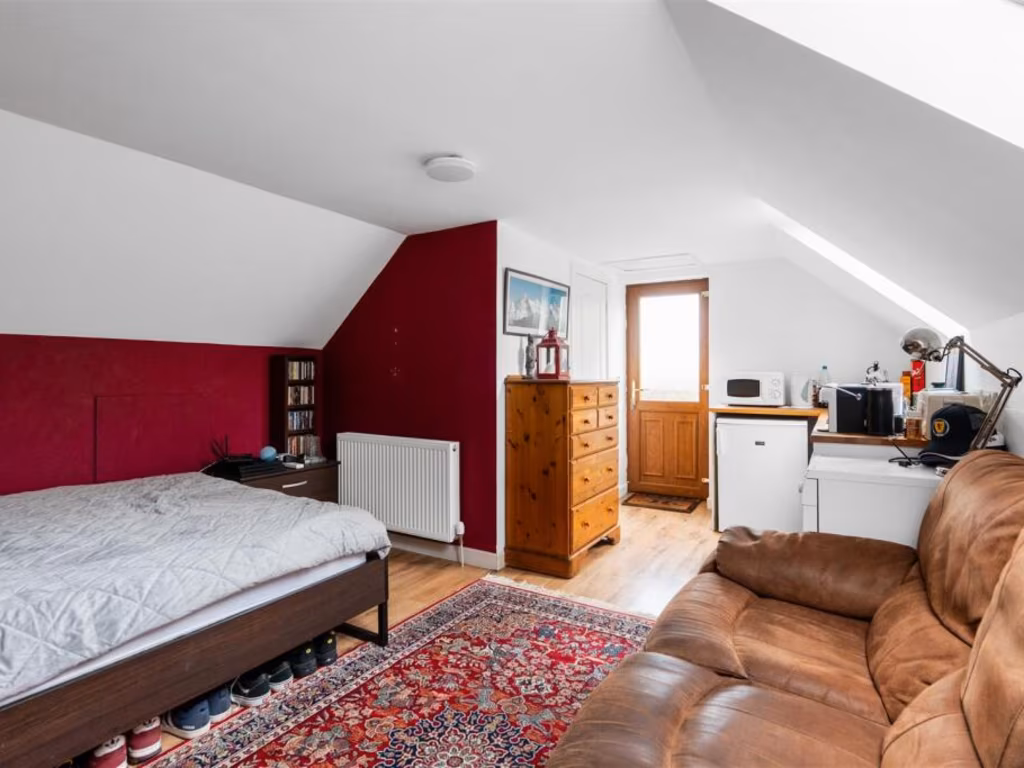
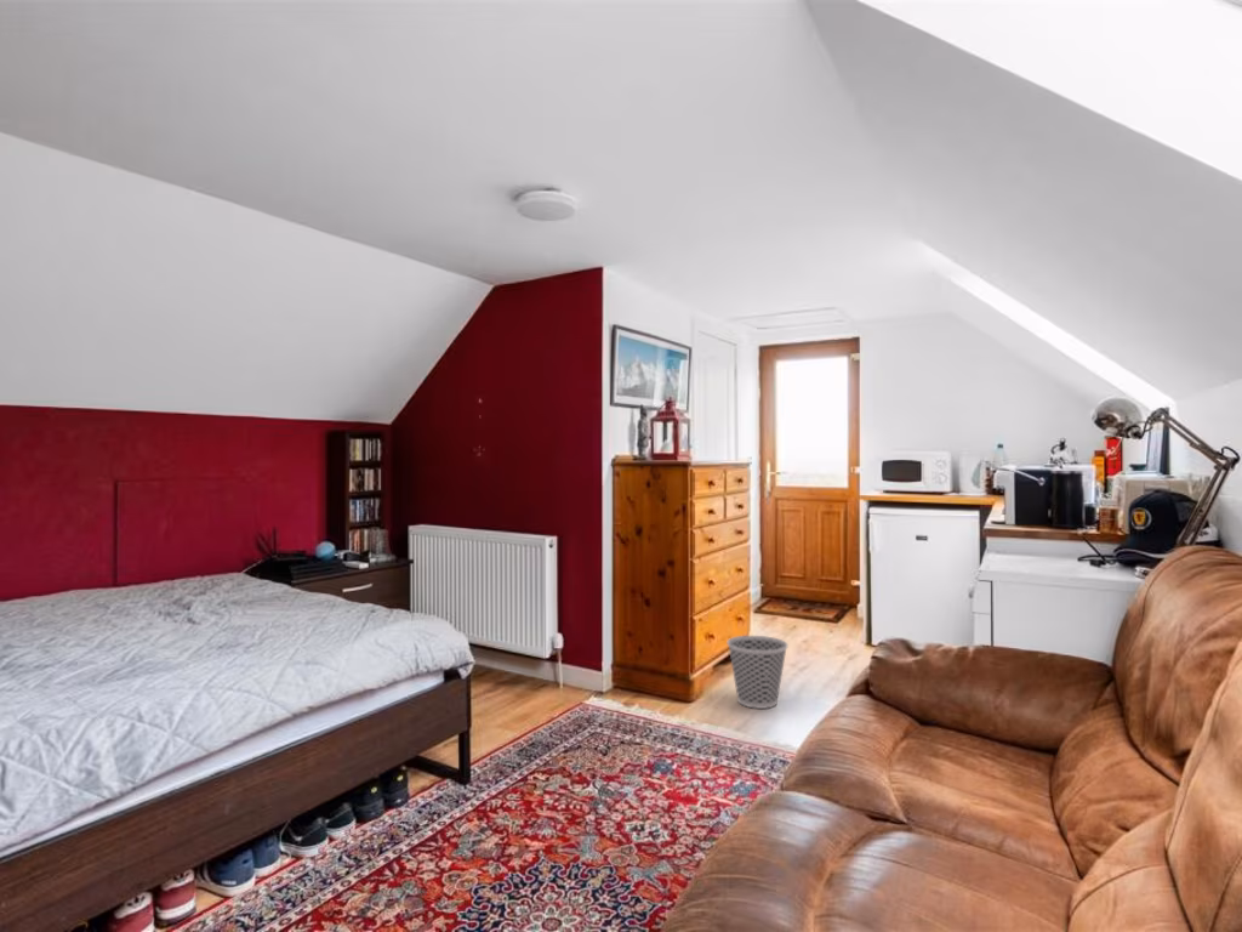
+ wastebasket [727,635,790,710]
